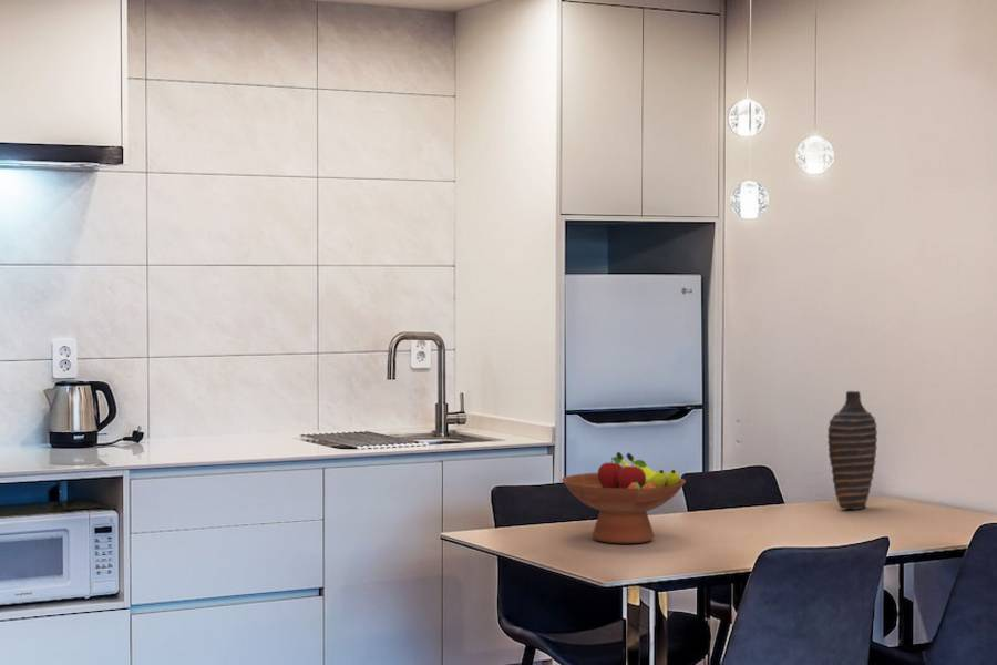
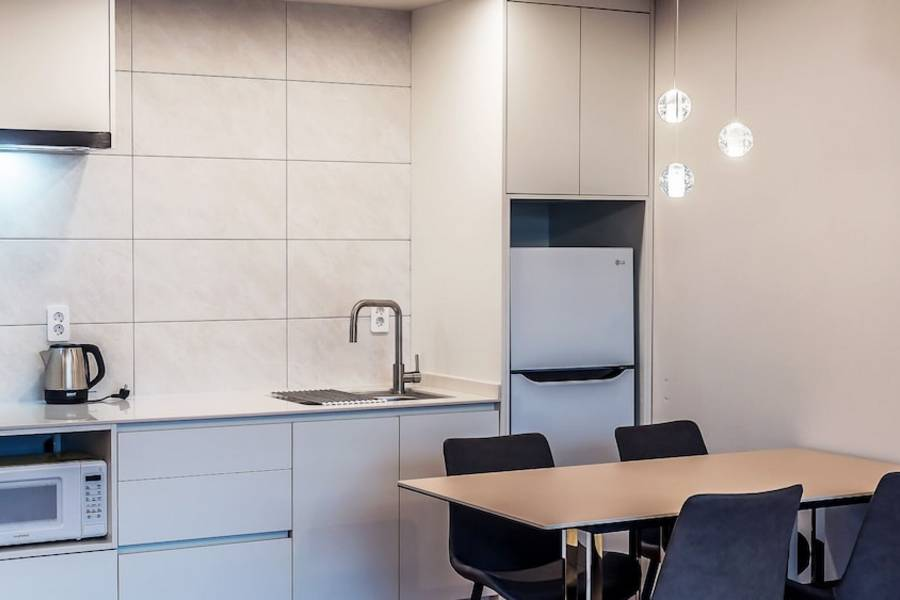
- decorative vase [826,390,878,510]
- fruit bowl [561,451,687,544]
